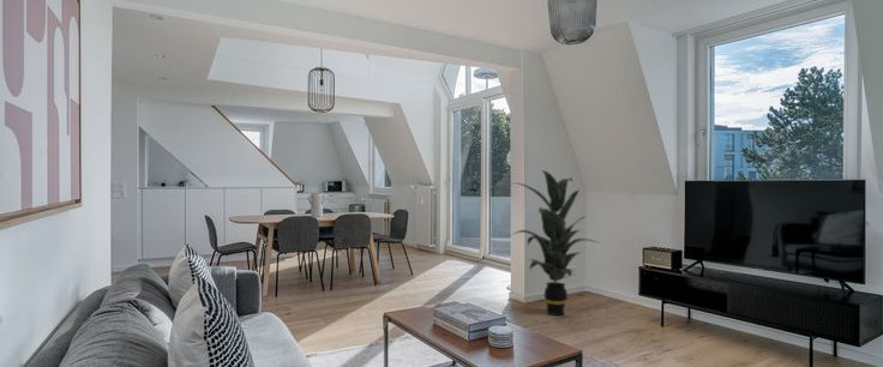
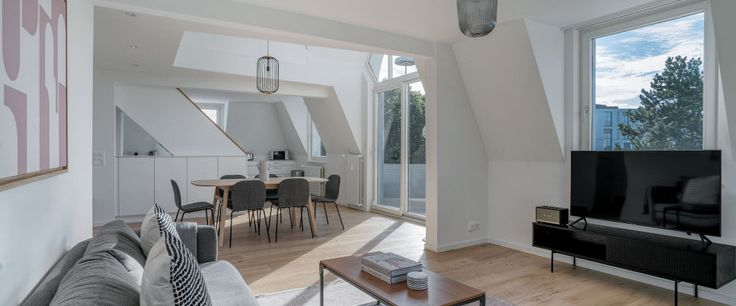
- indoor plant [511,169,601,317]
